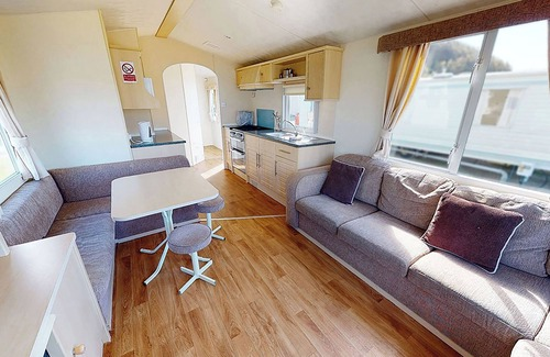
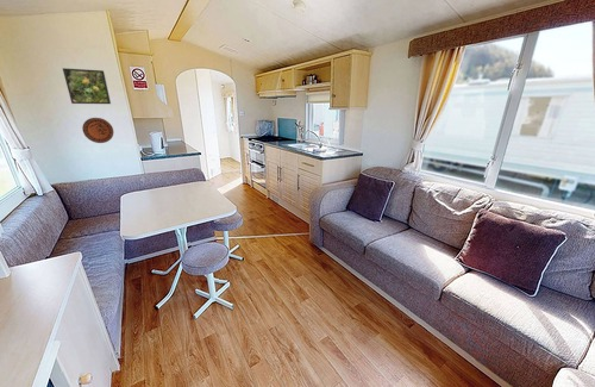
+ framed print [62,67,112,105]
+ decorative plate [81,117,114,144]
